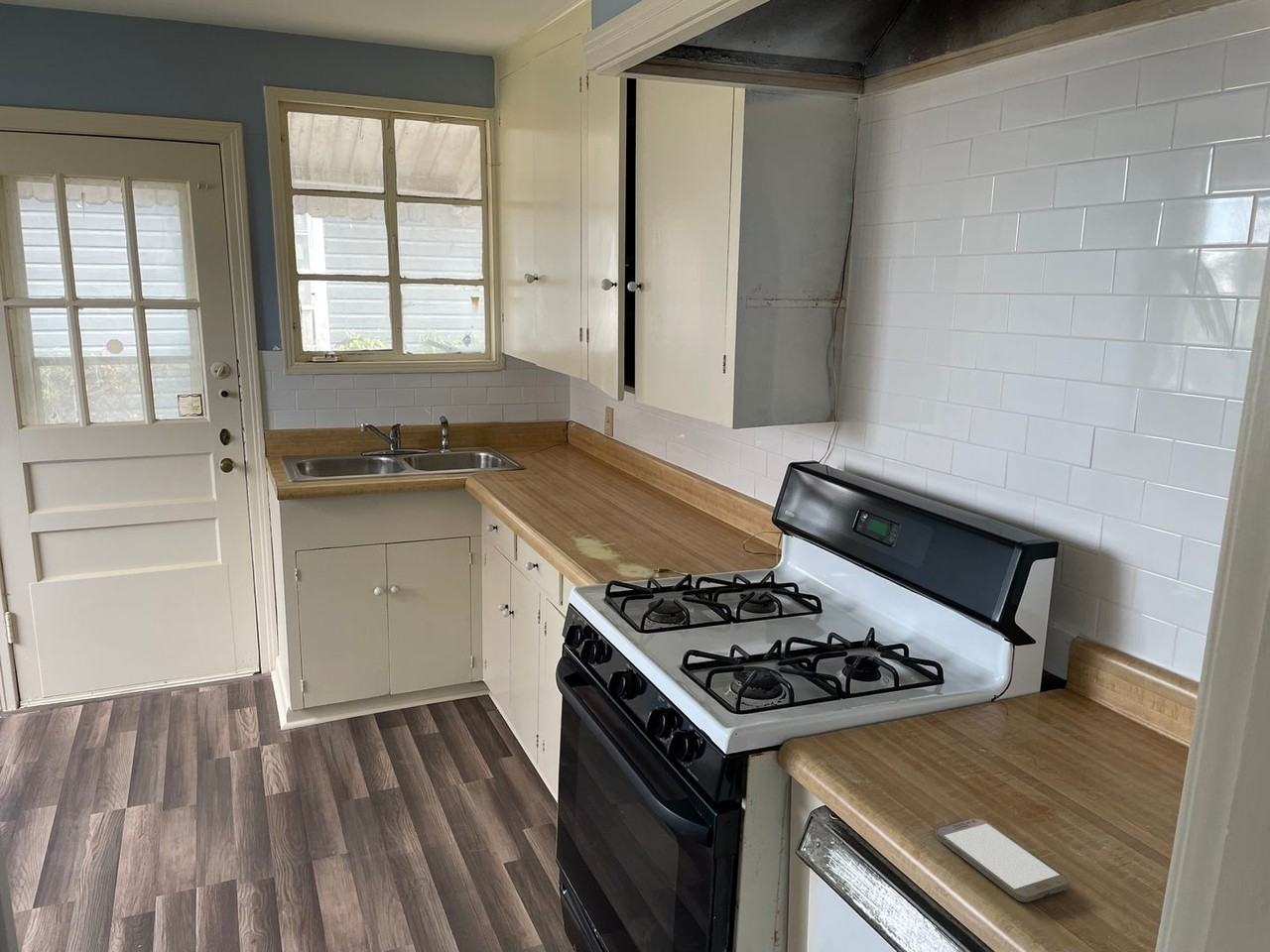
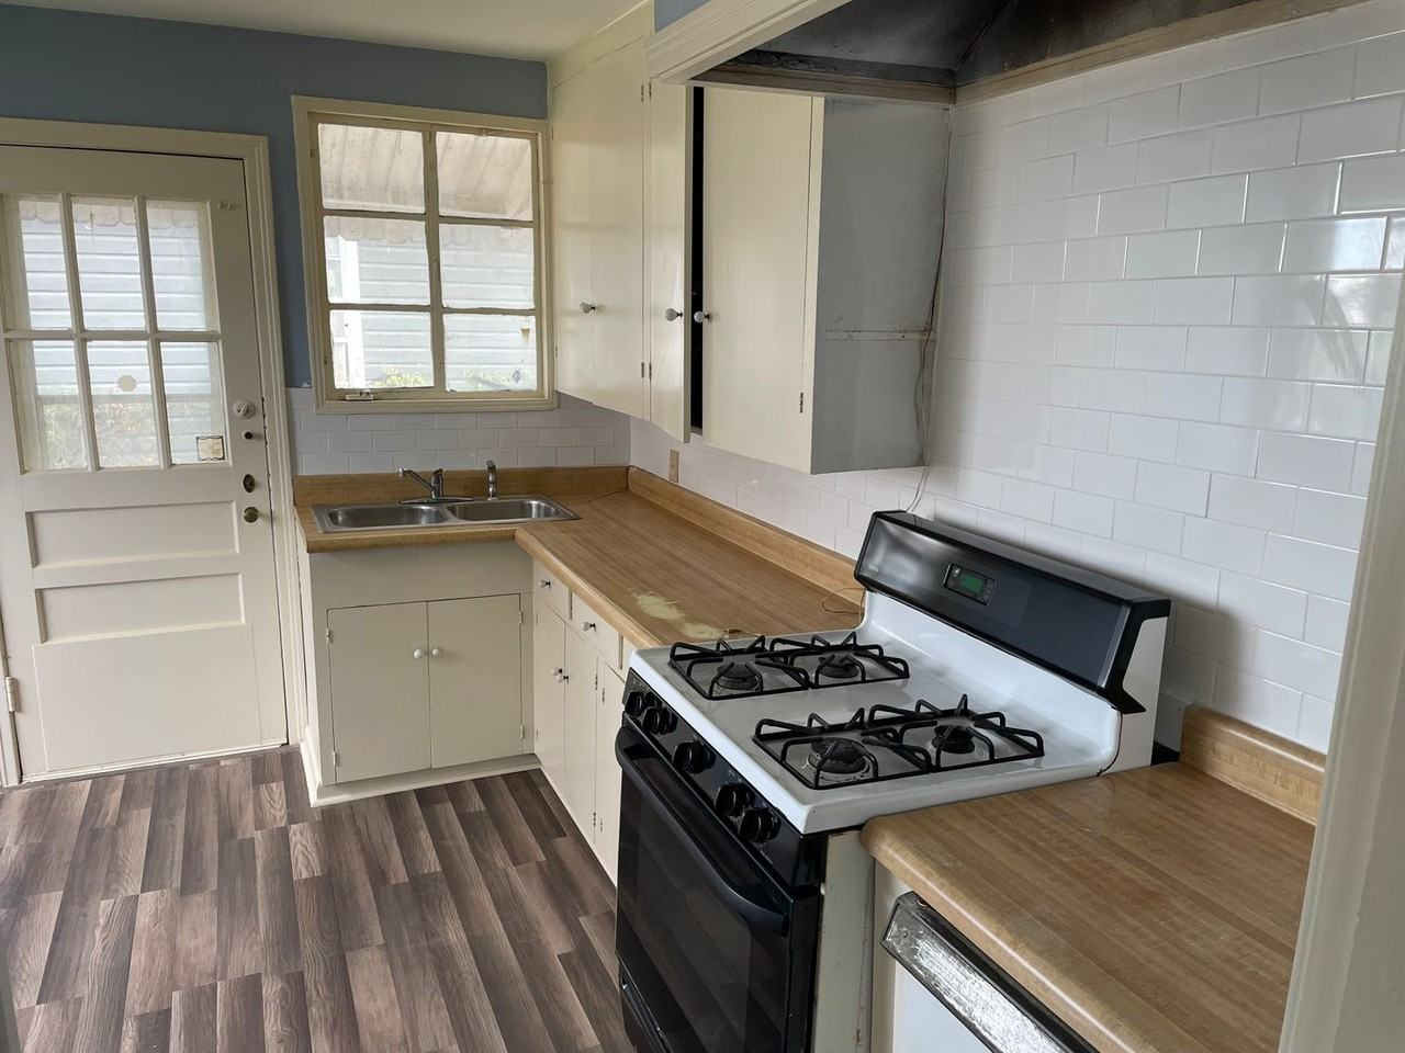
- smartphone [934,816,1071,902]
